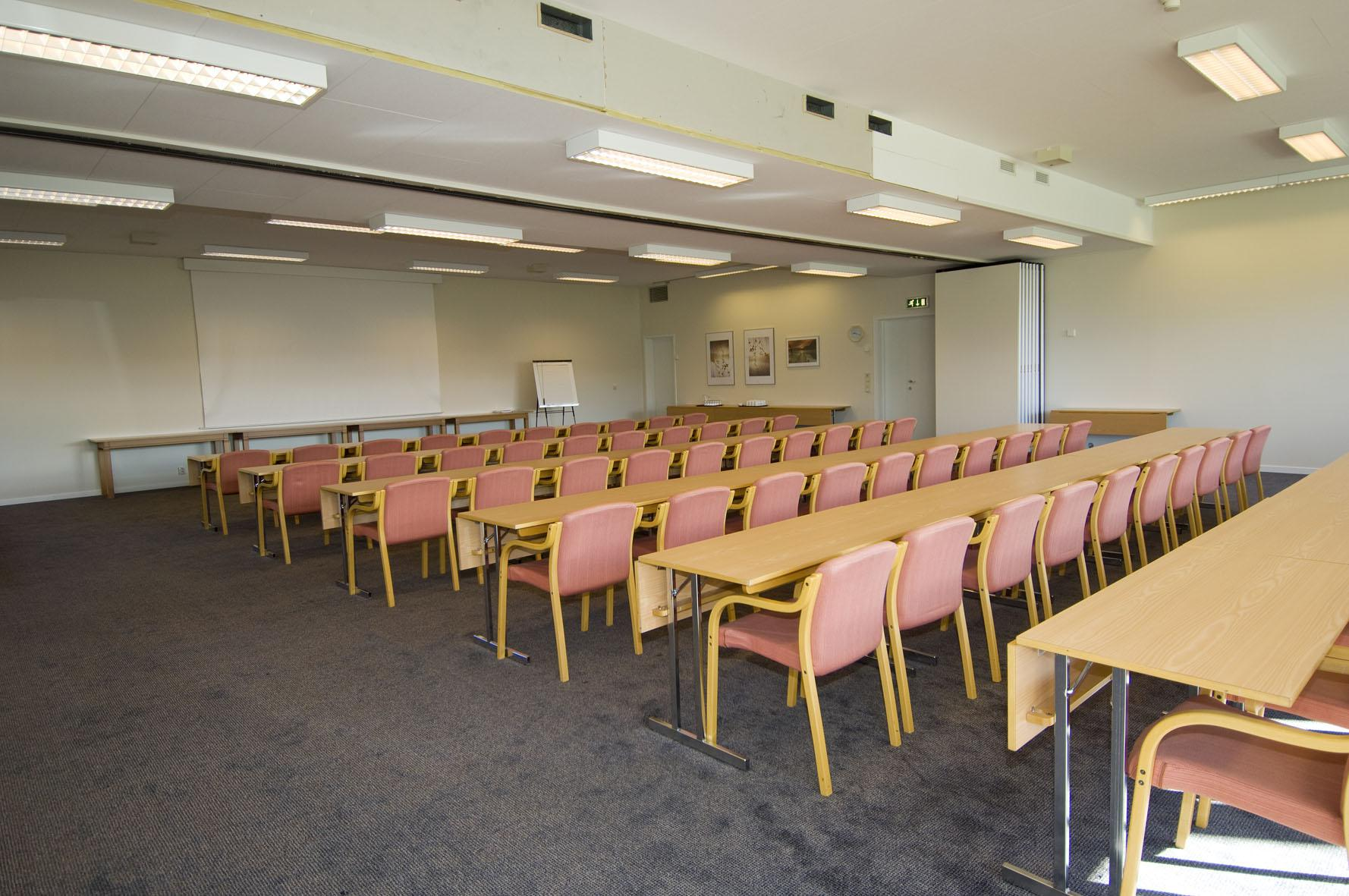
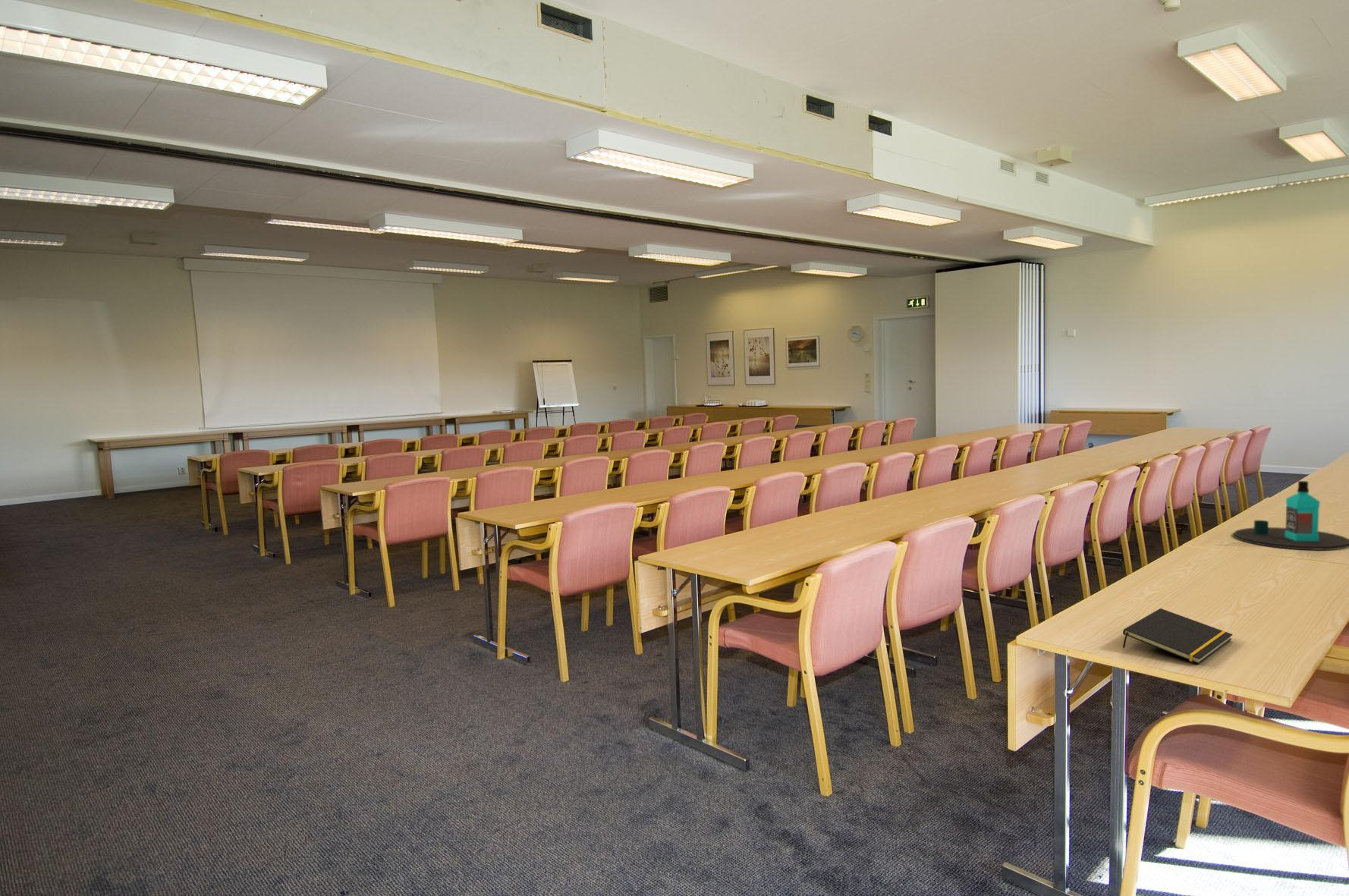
+ notepad [1122,608,1234,665]
+ bottle [1231,480,1349,551]
